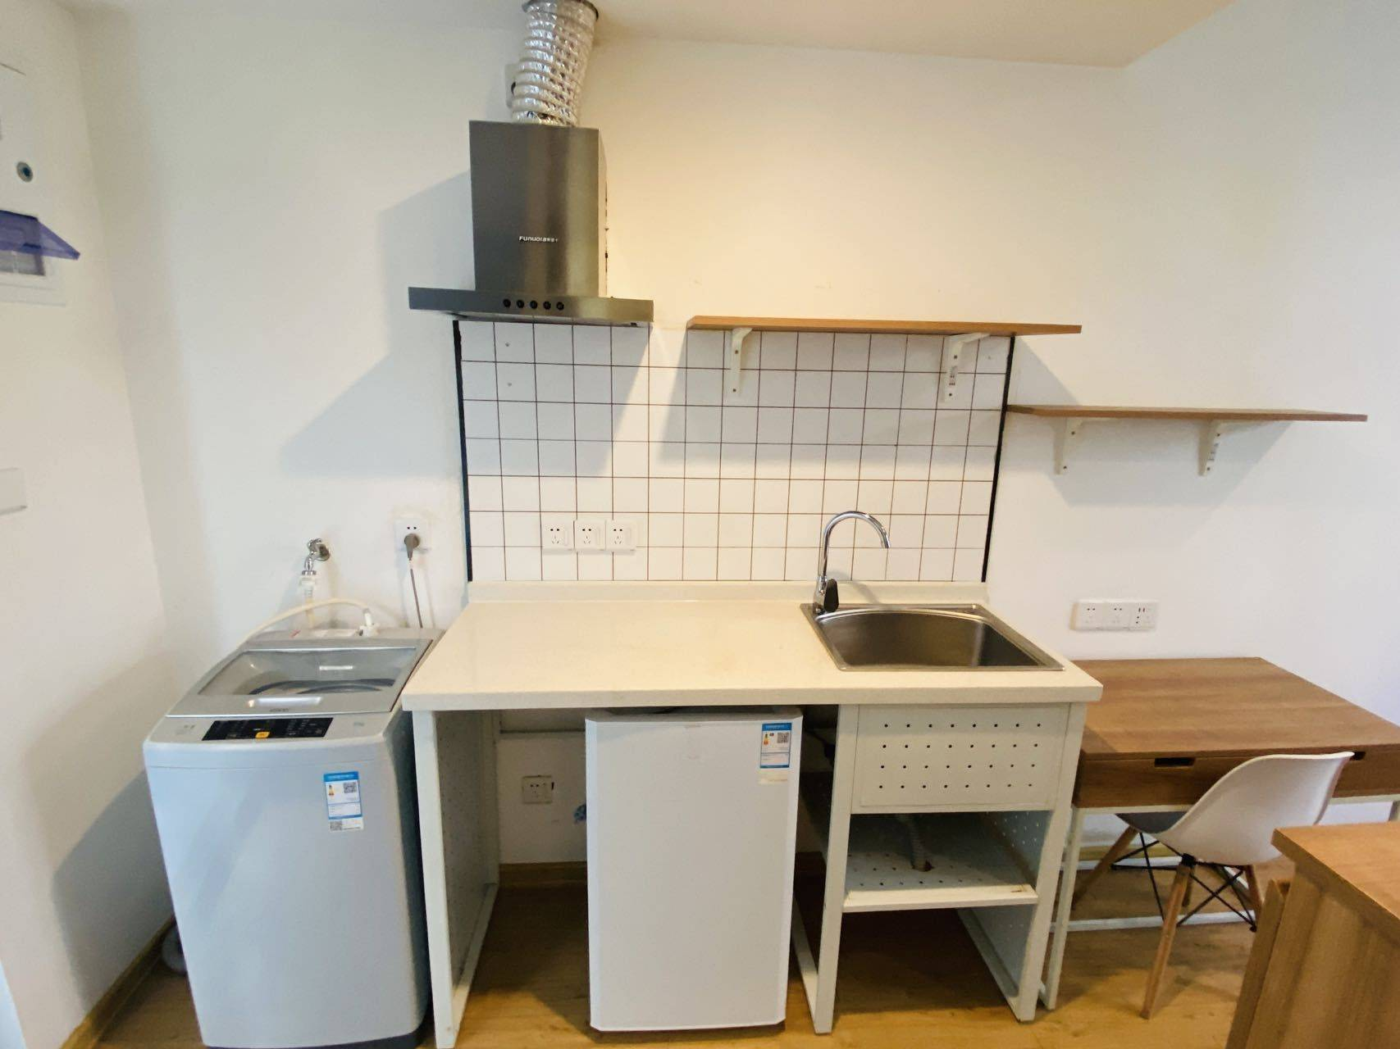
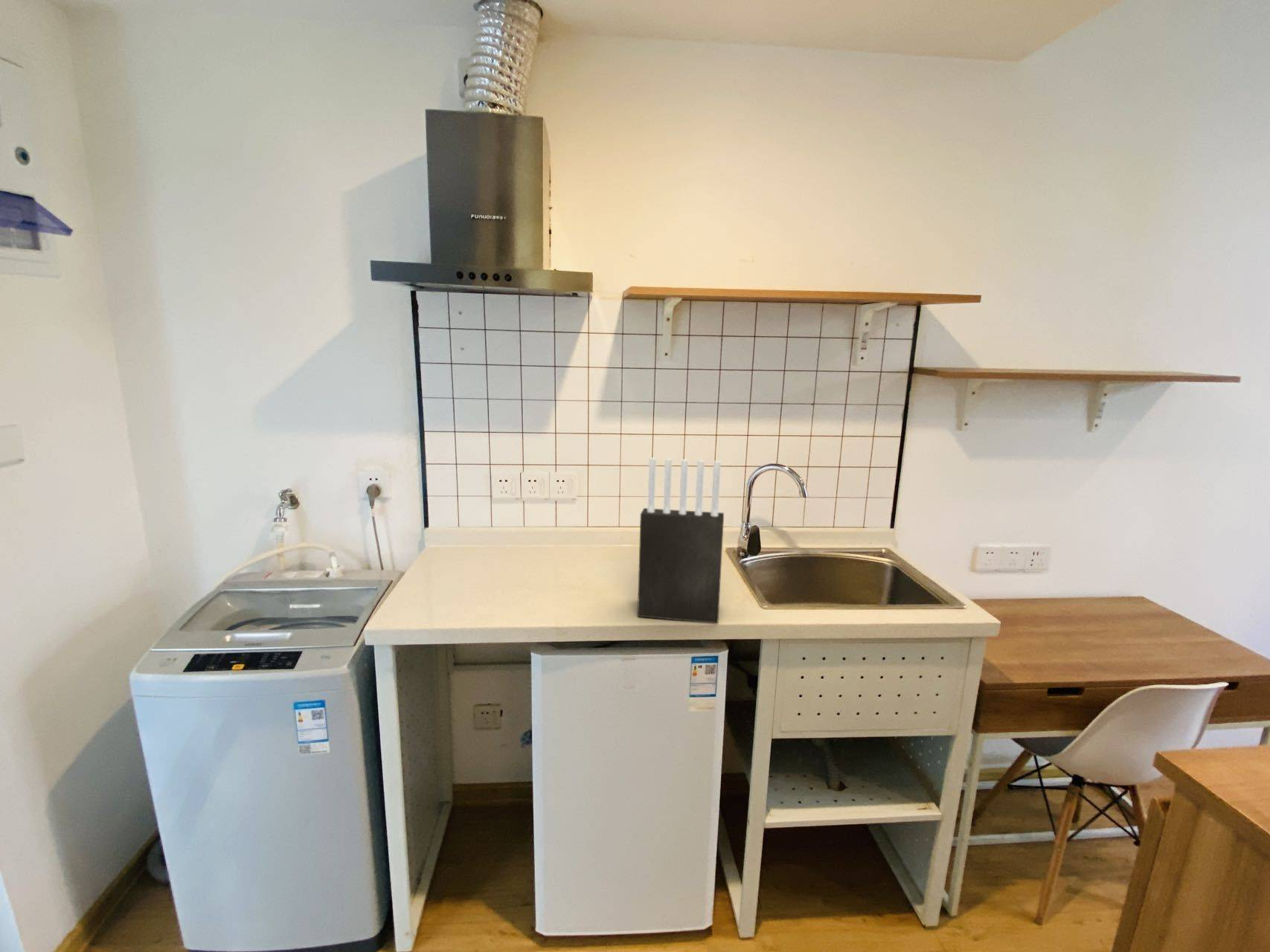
+ knife block [637,457,725,624]
